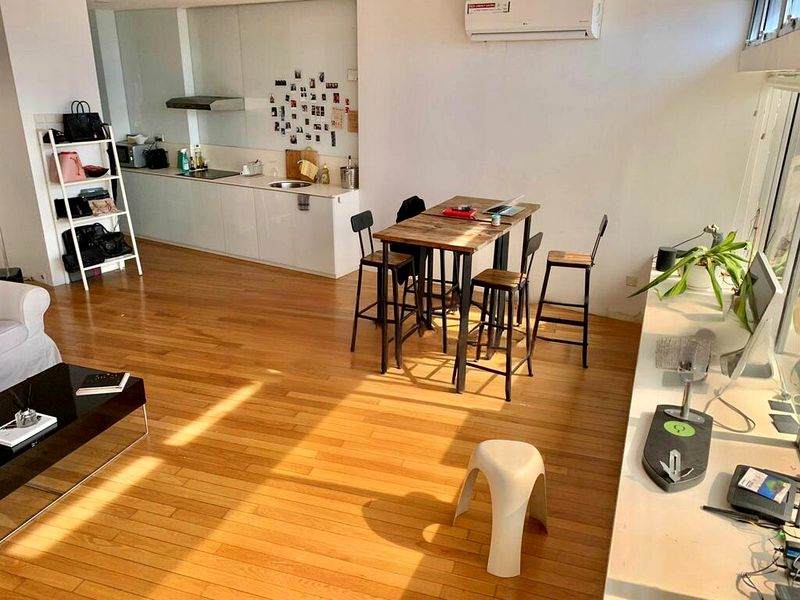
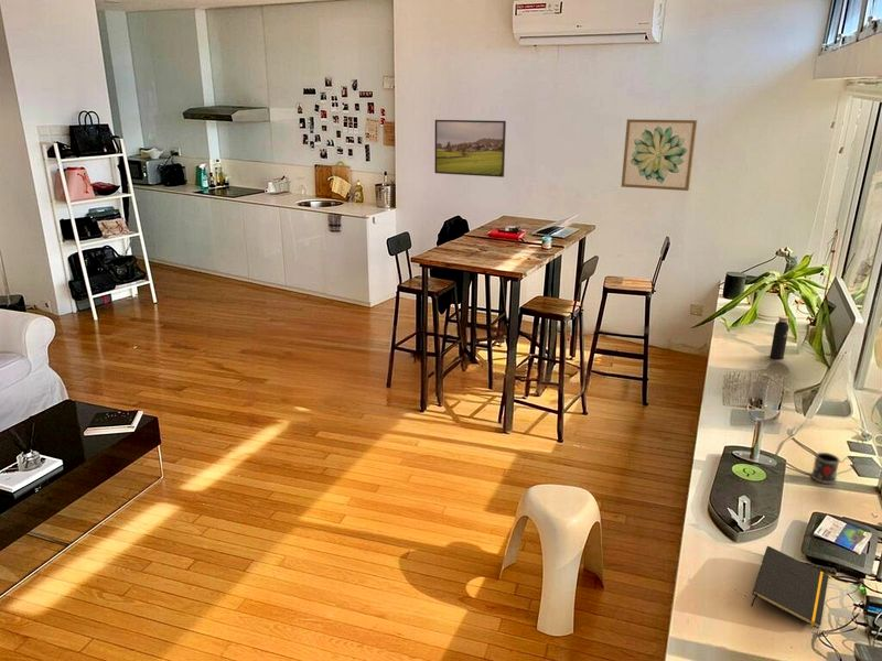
+ wall art [620,118,698,192]
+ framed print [433,119,507,178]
+ notepad [750,545,830,630]
+ mug [809,452,856,485]
+ water bottle [770,314,790,360]
